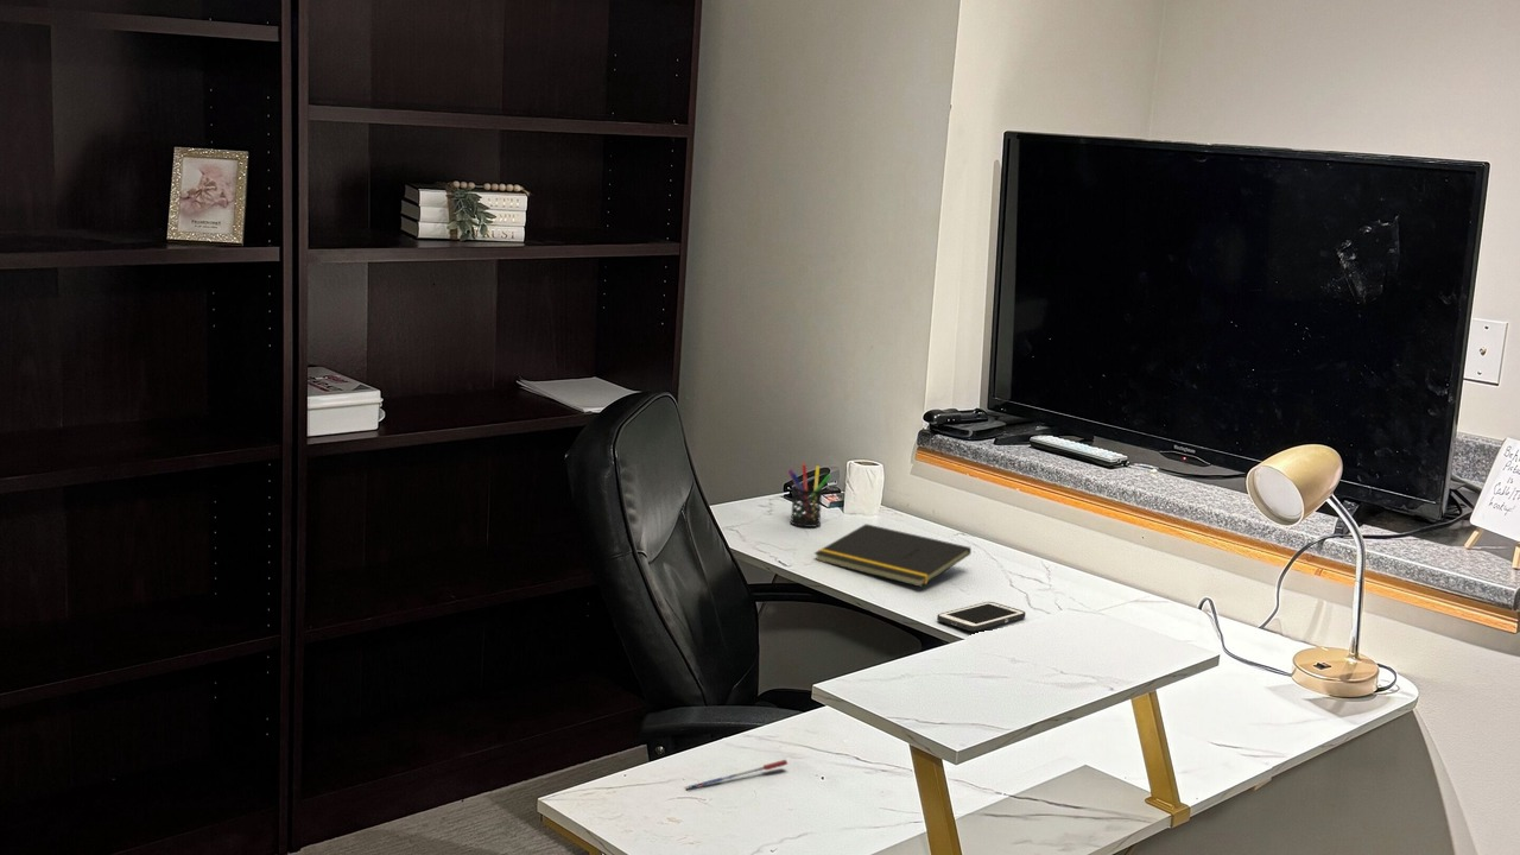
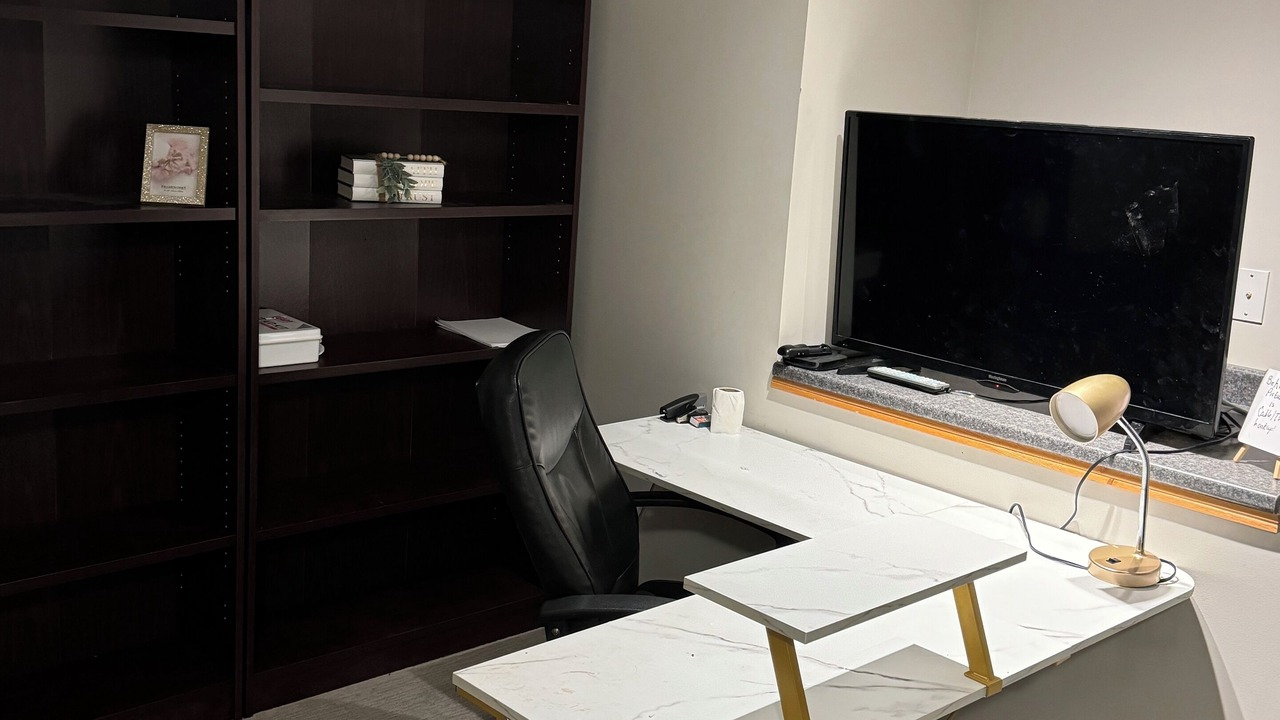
- pen [684,759,788,791]
- cell phone [936,601,1027,632]
- notepad [813,522,973,588]
- pen holder [787,463,831,528]
